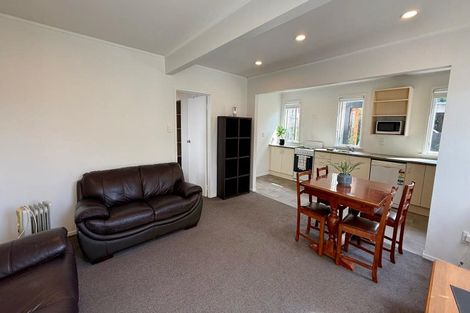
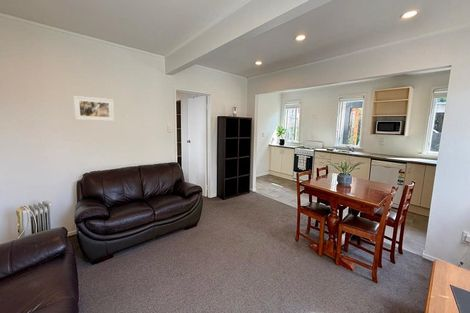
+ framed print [73,95,115,122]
